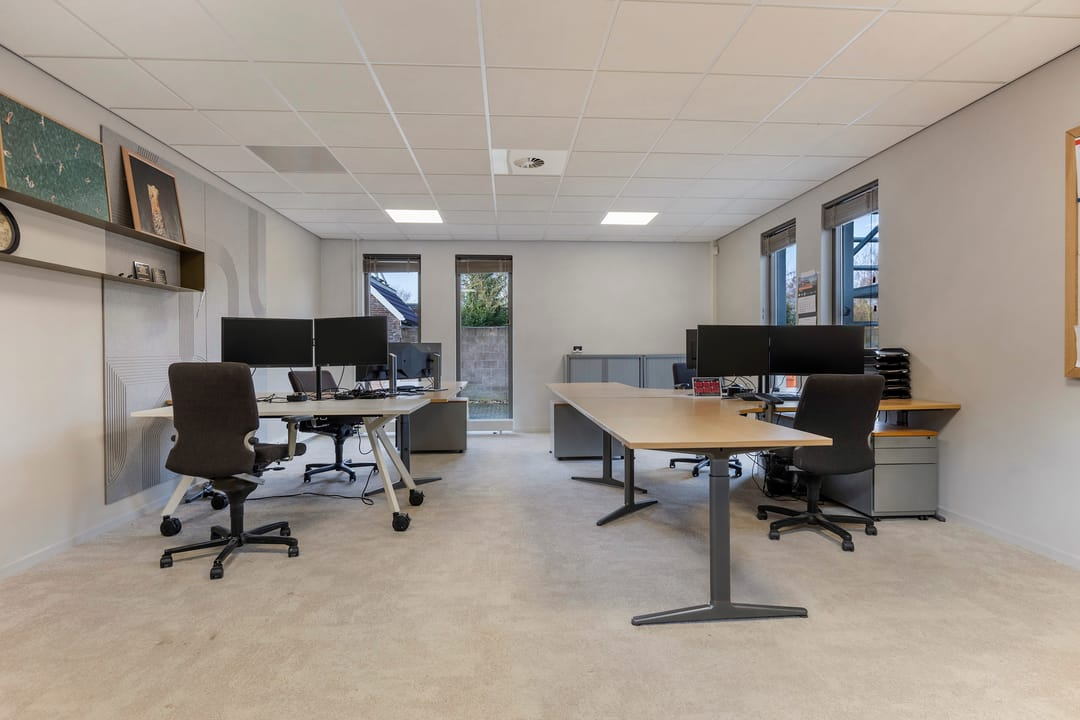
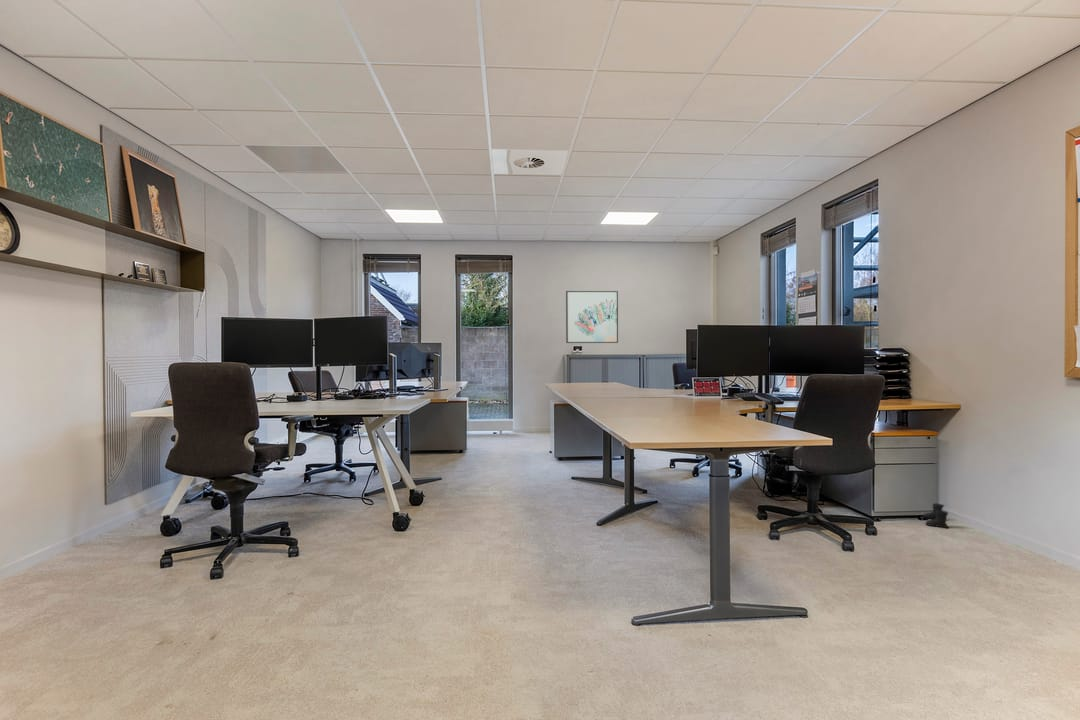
+ wall art [565,290,619,344]
+ boots [922,502,950,529]
